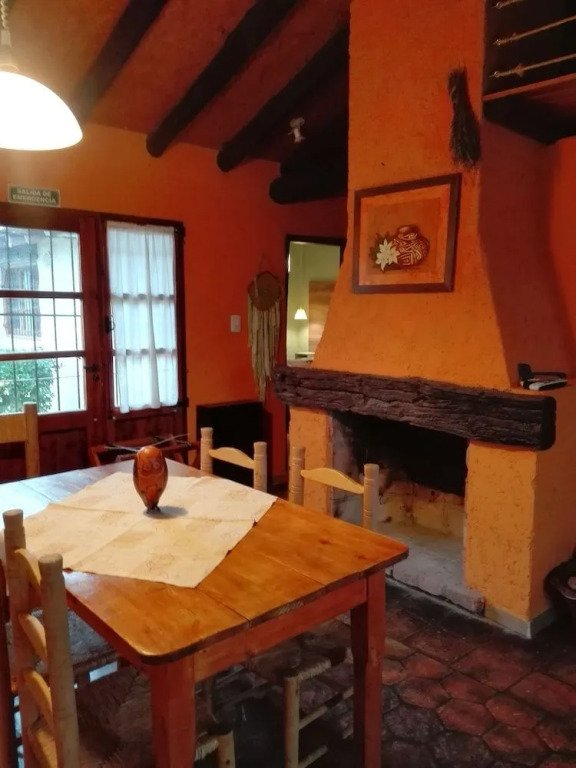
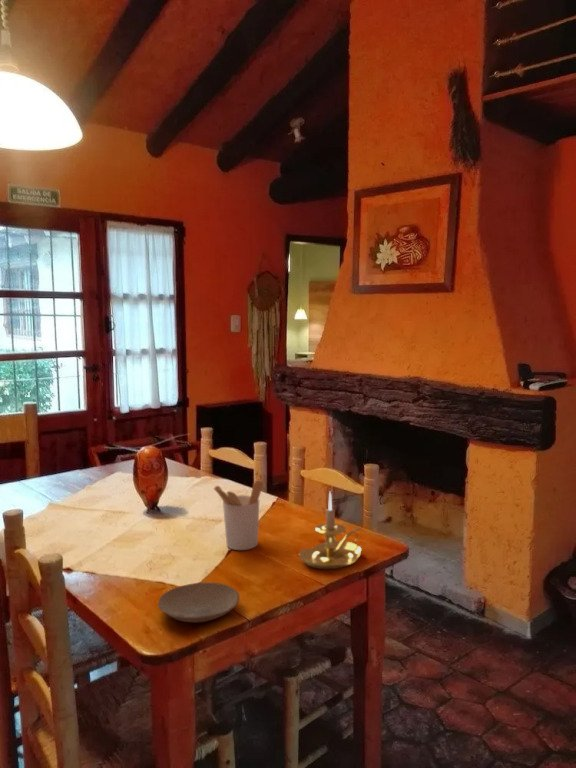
+ plate [157,581,240,624]
+ utensil holder [213,480,264,551]
+ candle holder [298,490,363,570]
